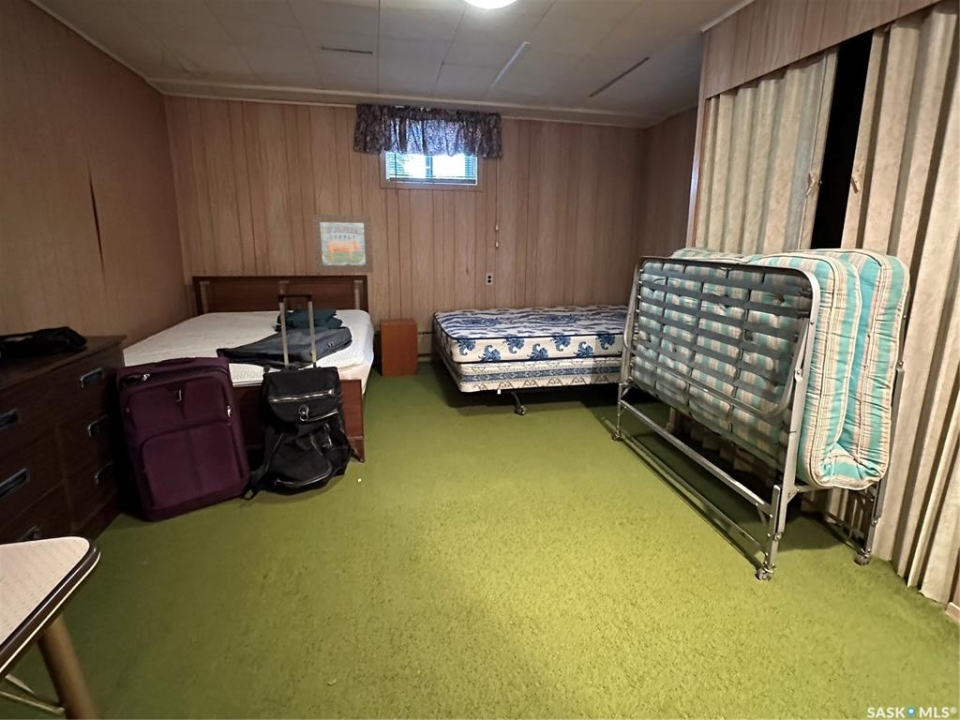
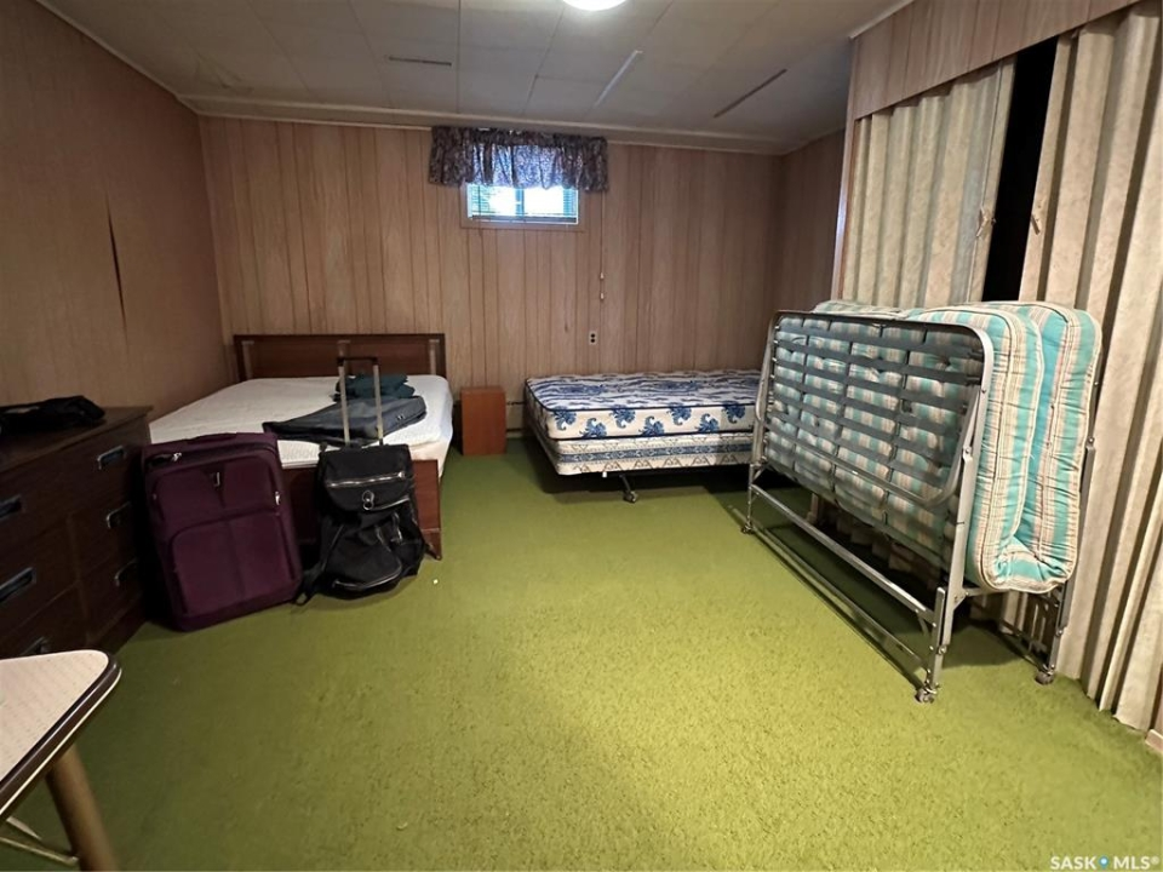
- wall art [311,213,374,274]
